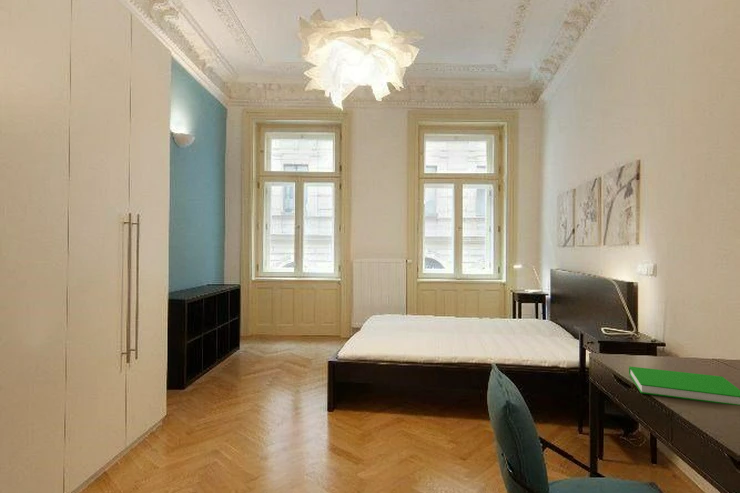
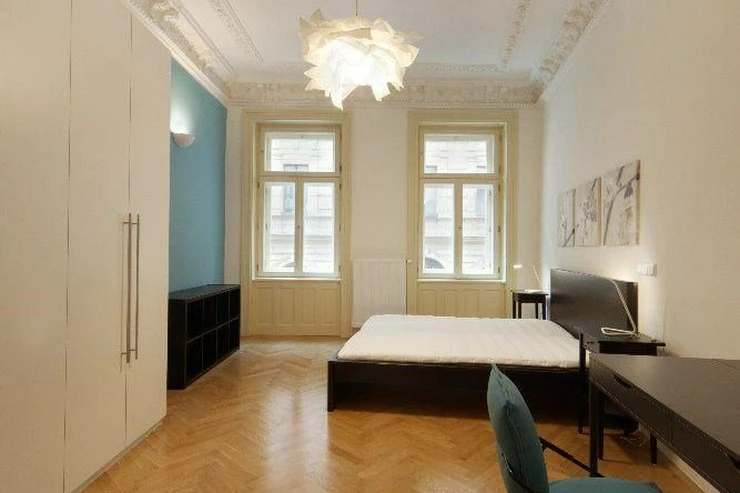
- book [628,365,740,407]
